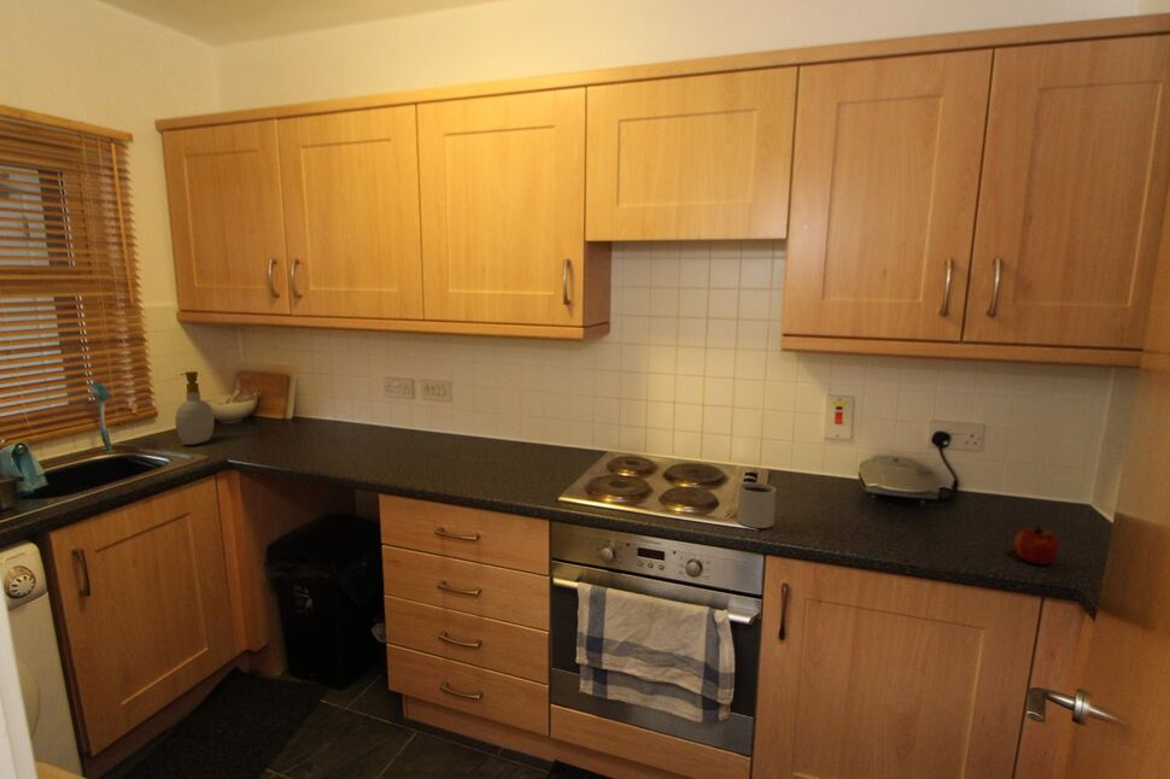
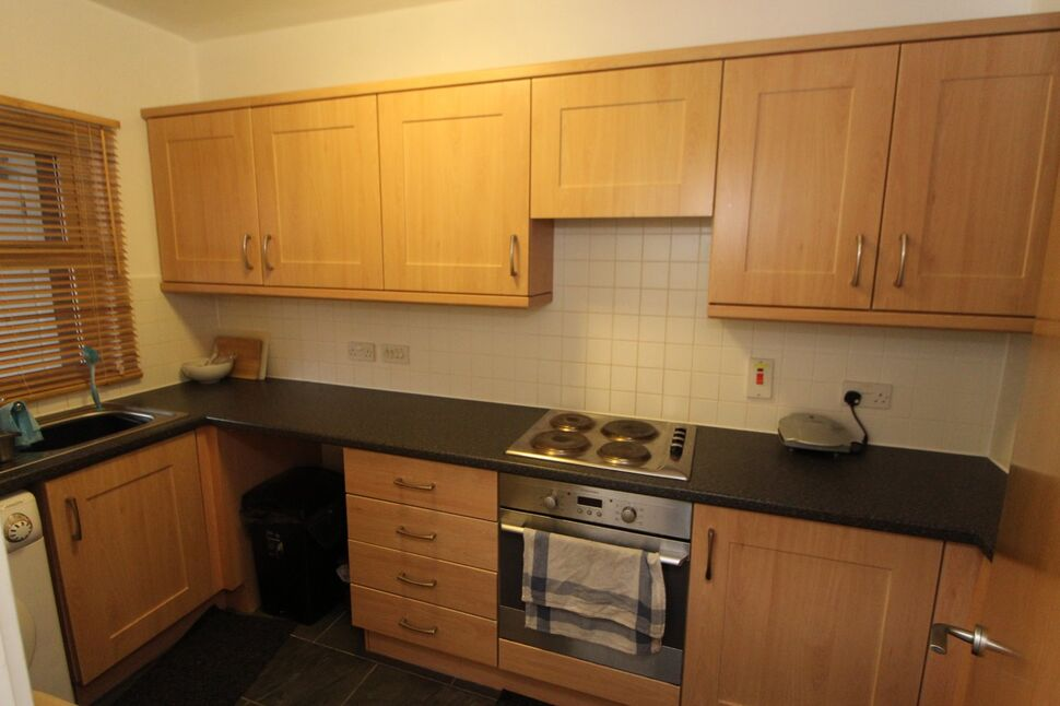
- mug [736,481,777,529]
- soap bottle [175,370,216,446]
- fruit [1013,525,1060,566]
